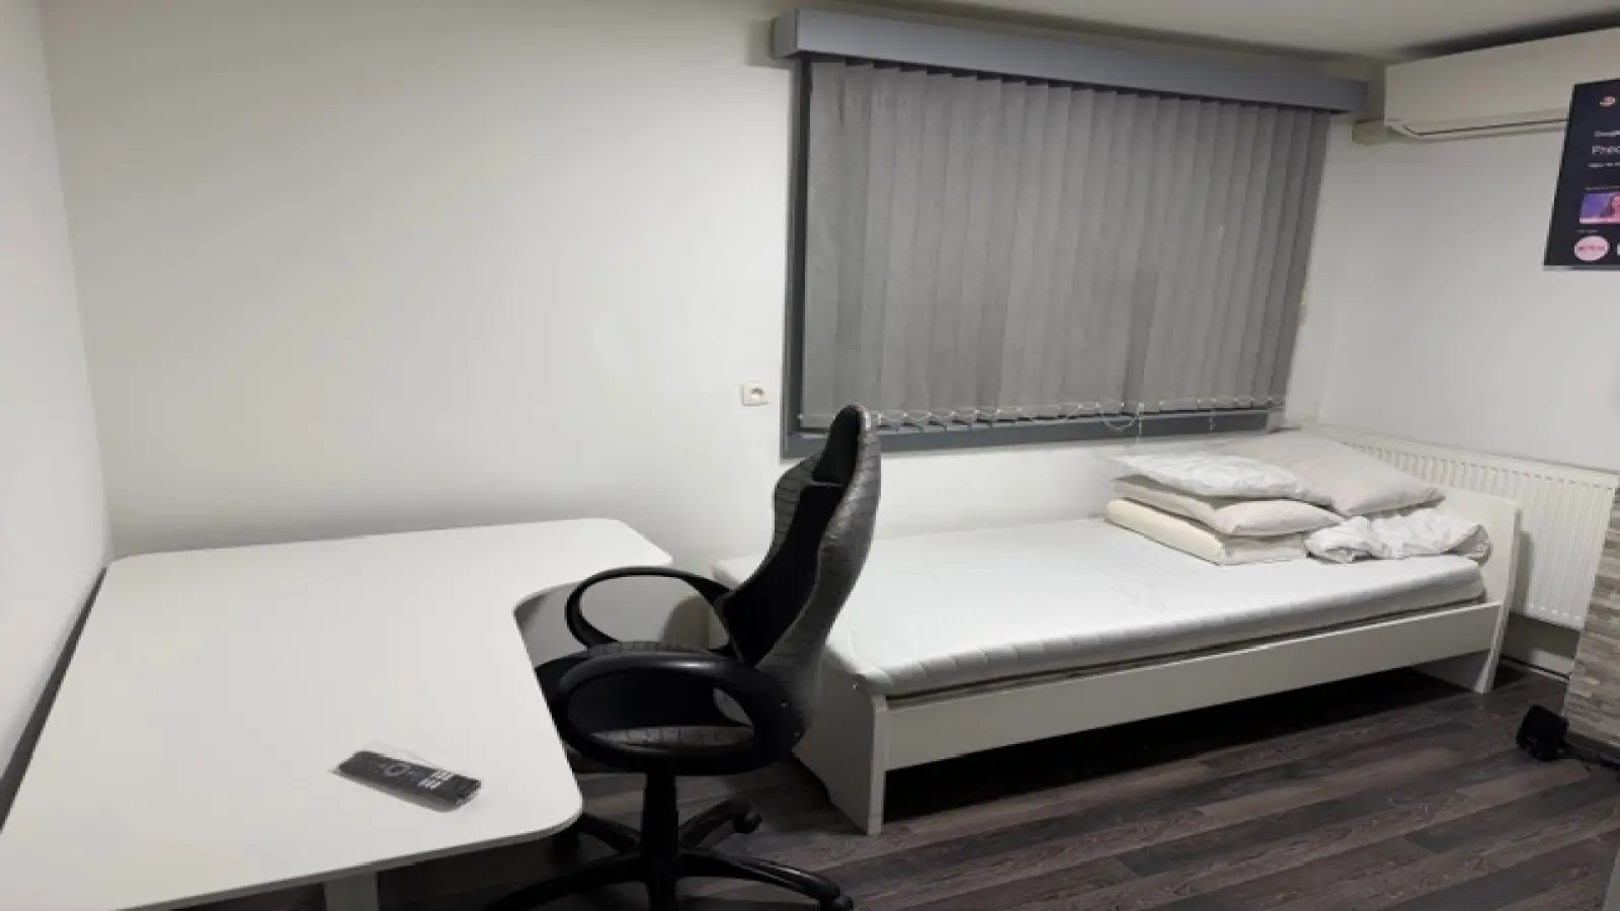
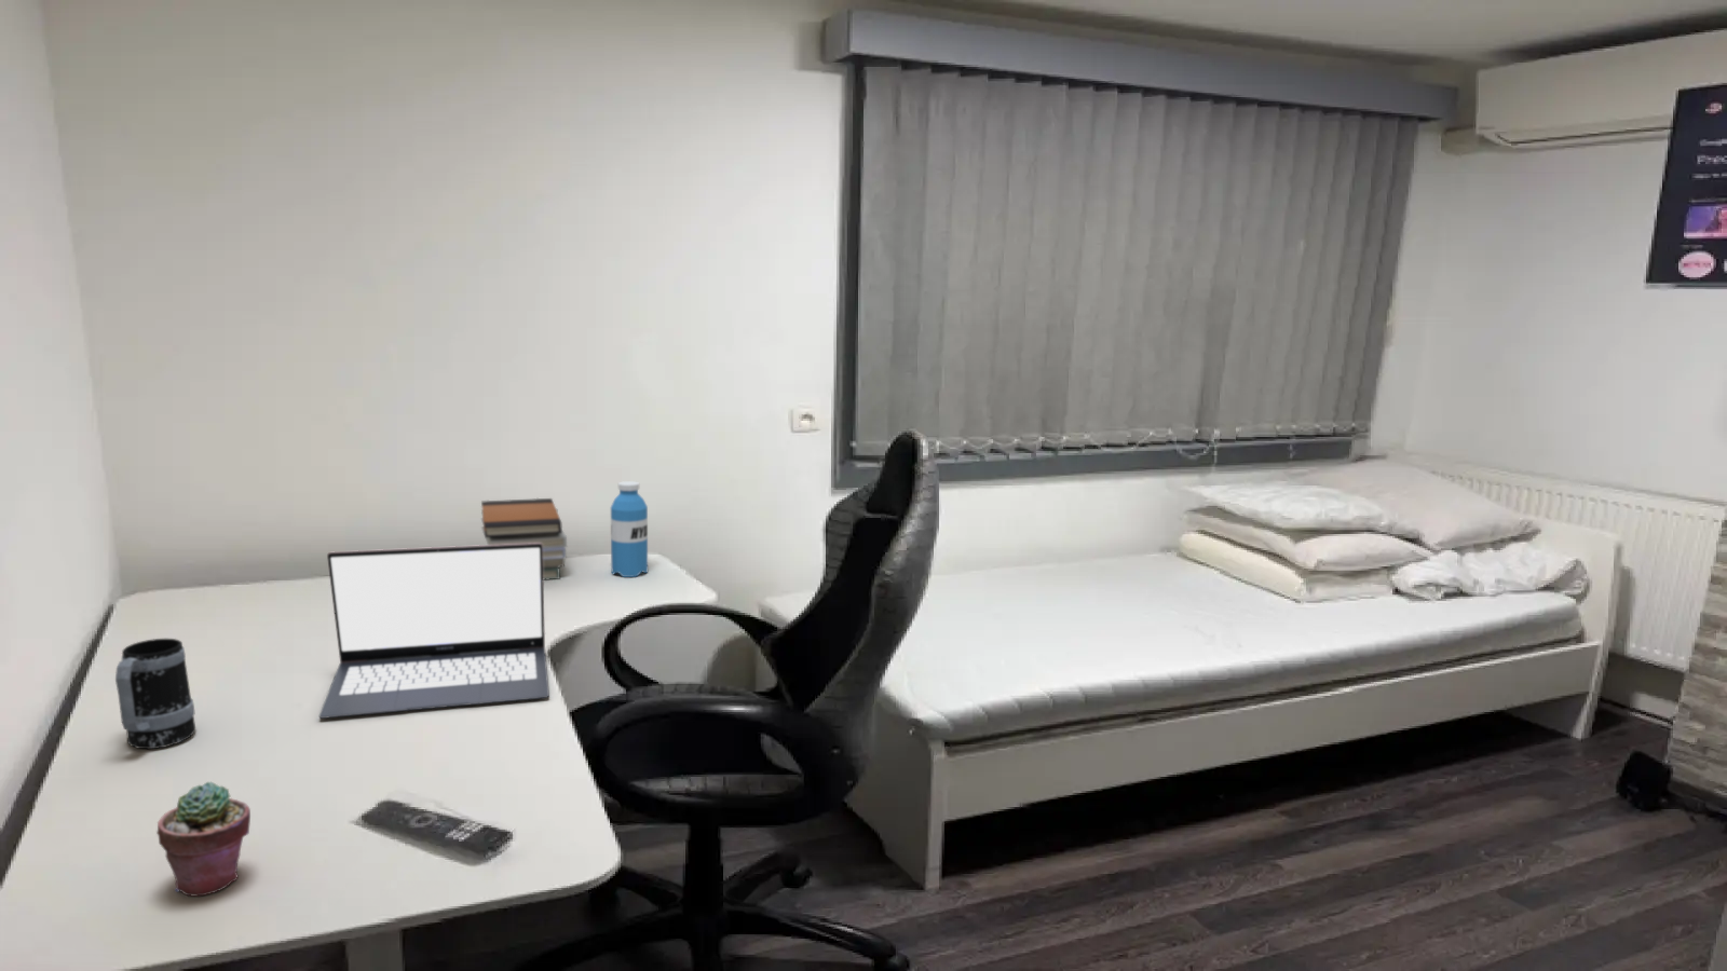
+ laptop [318,543,550,720]
+ mug [114,638,197,749]
+ water bottle [610,480,649,579]
+ book stack [480,498,568,581]
+ potted succulent [155,781,251,897]
